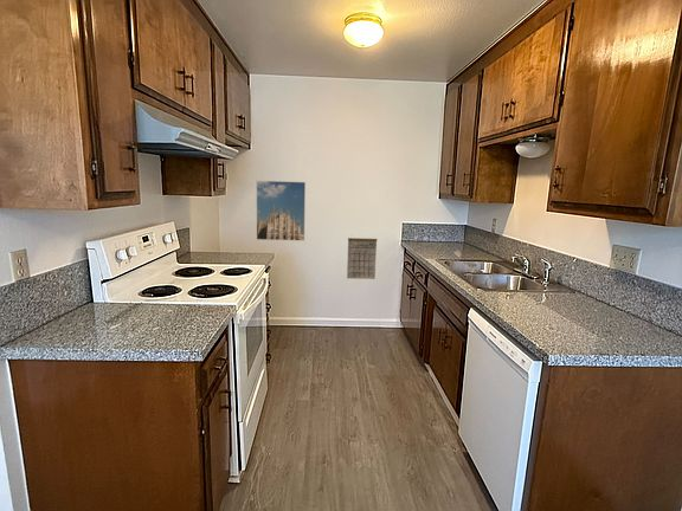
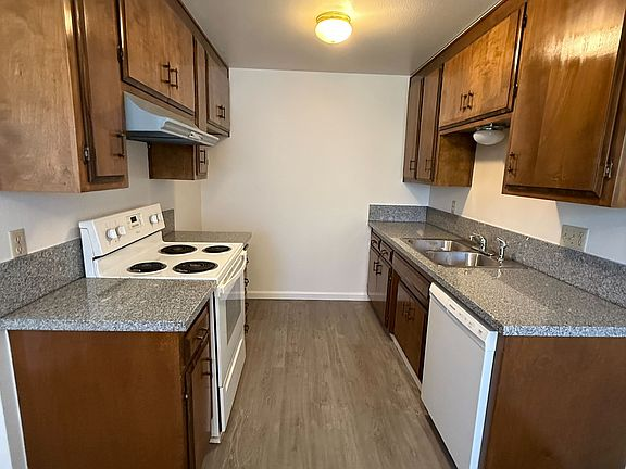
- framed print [256,180,307,242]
- calendar [346,237,378,280]
